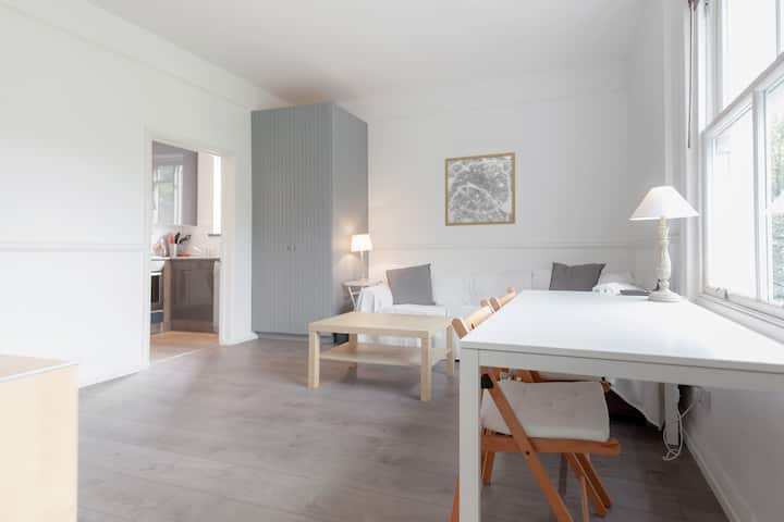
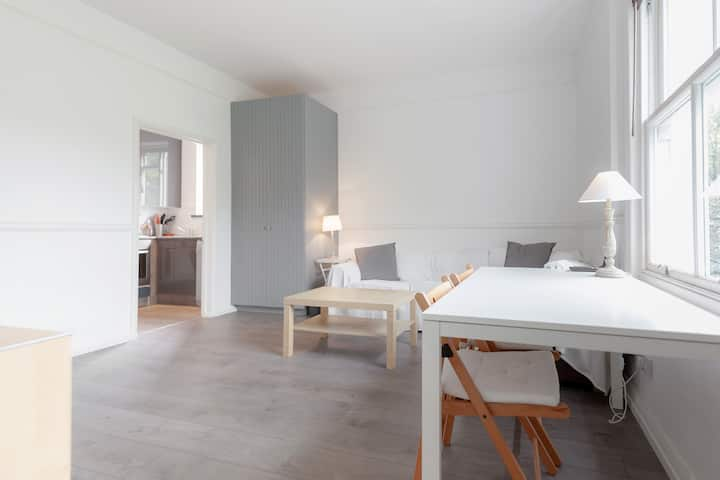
- wall art [444,151,516,227]
